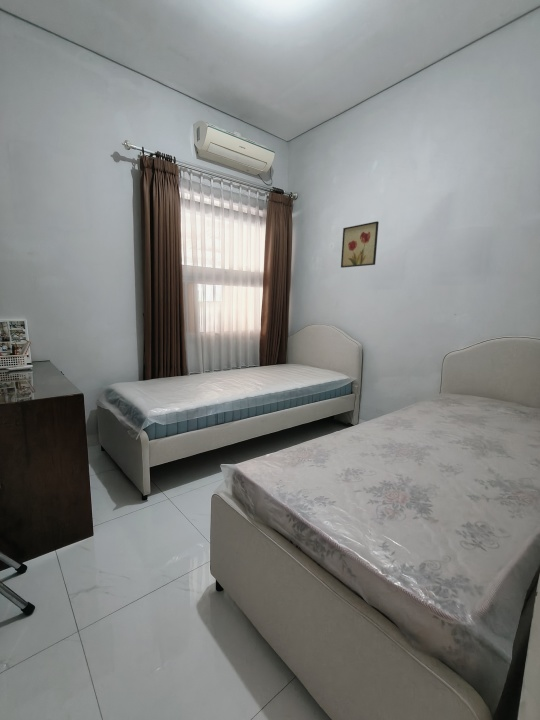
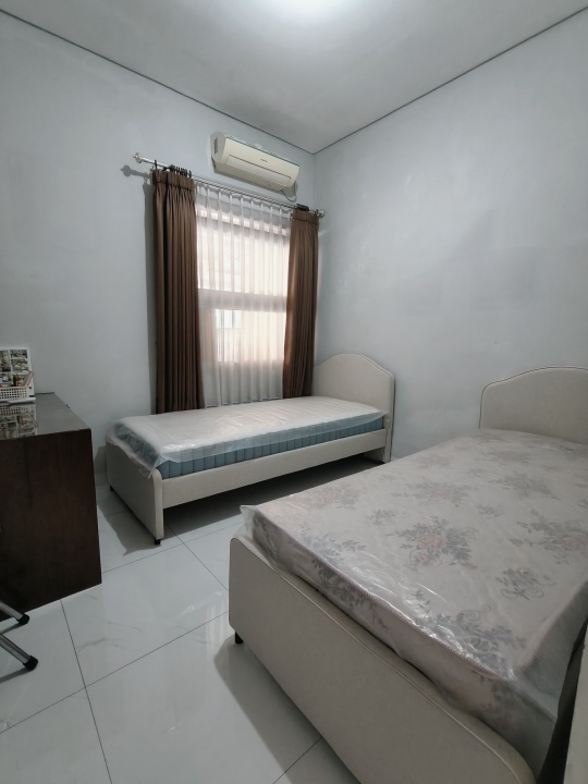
- wall art [340,220,380,269]
